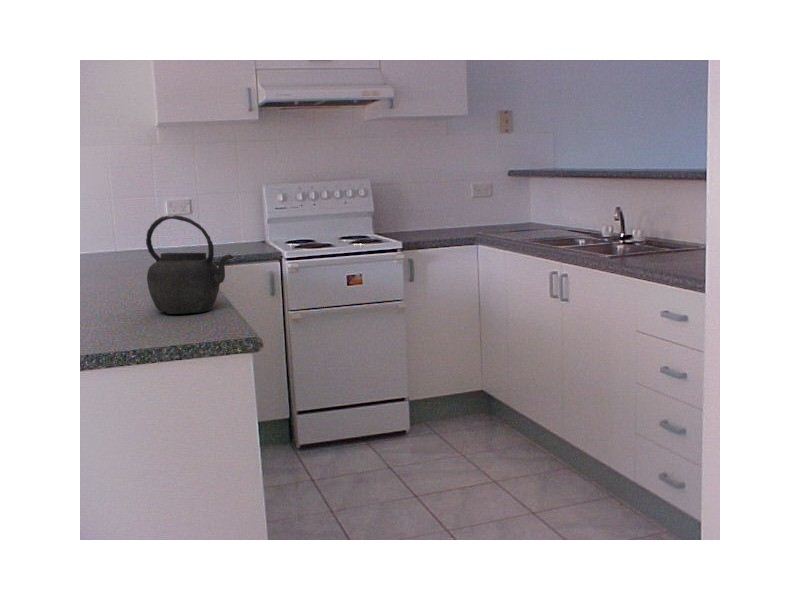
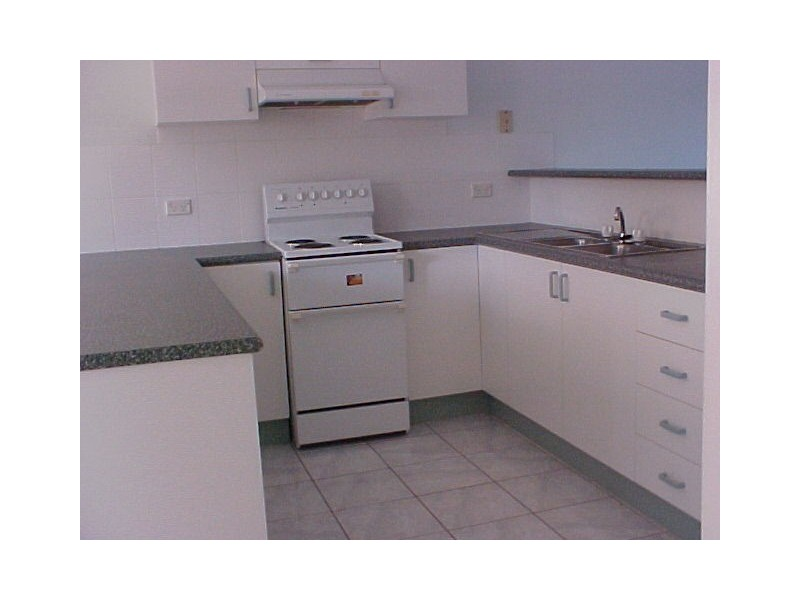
- kettle [145,214,234,315]
